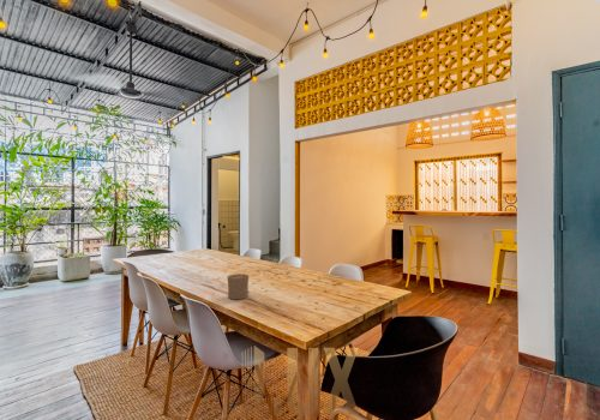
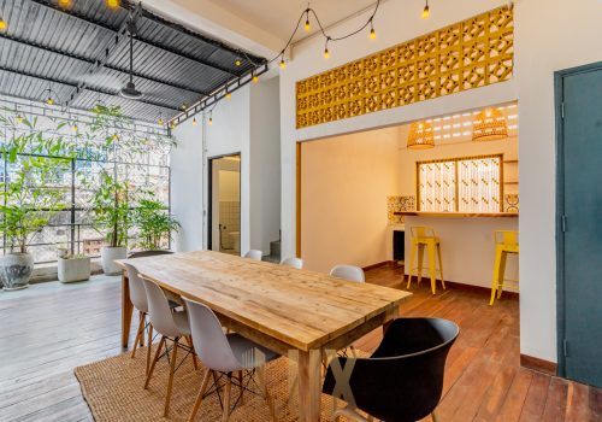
- cup [226,272,250,300]
